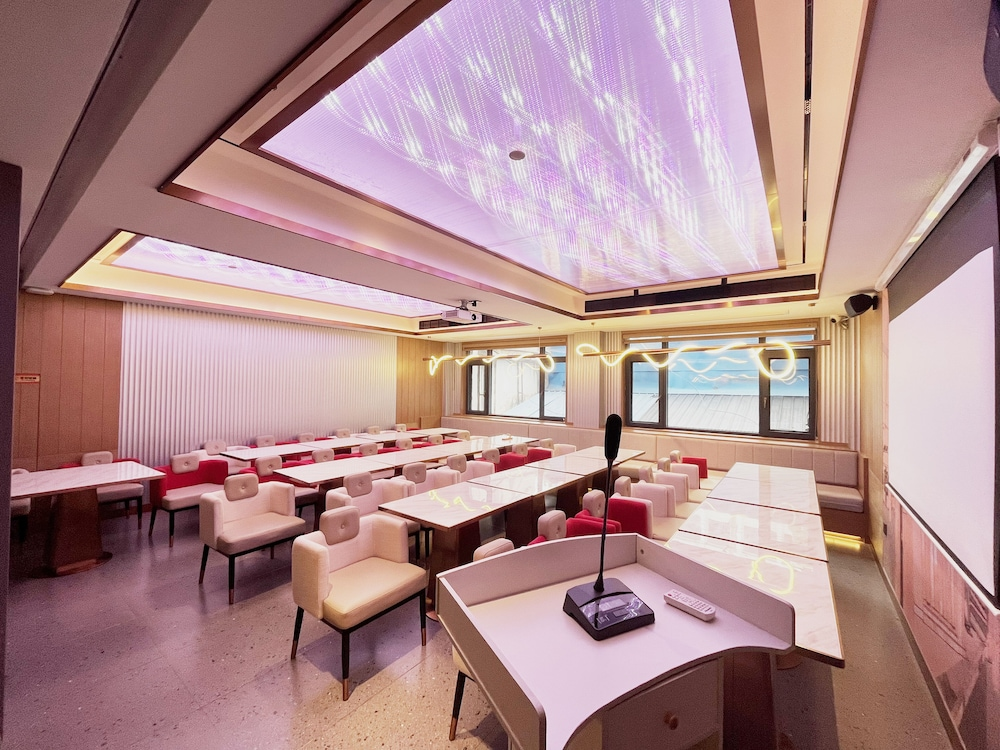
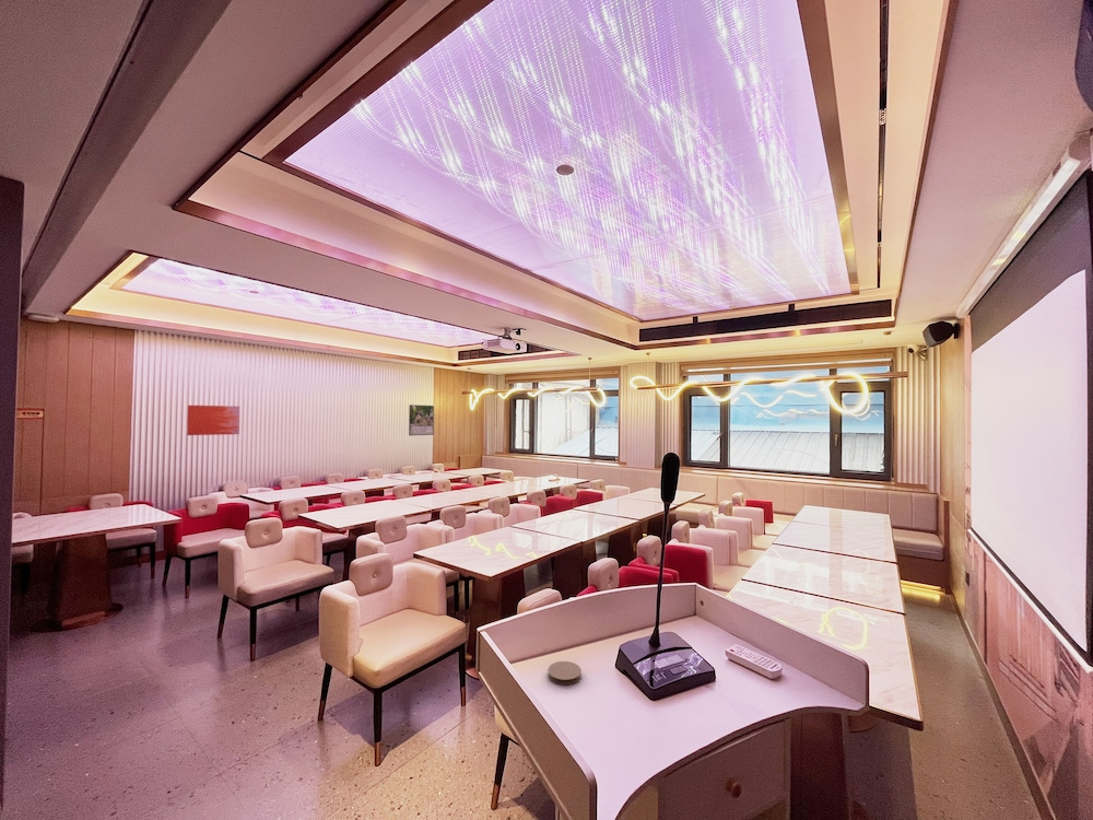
+ wall art [186,405,240,436]
+ coaster [546,660,583,686]
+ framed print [408,403,435,436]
